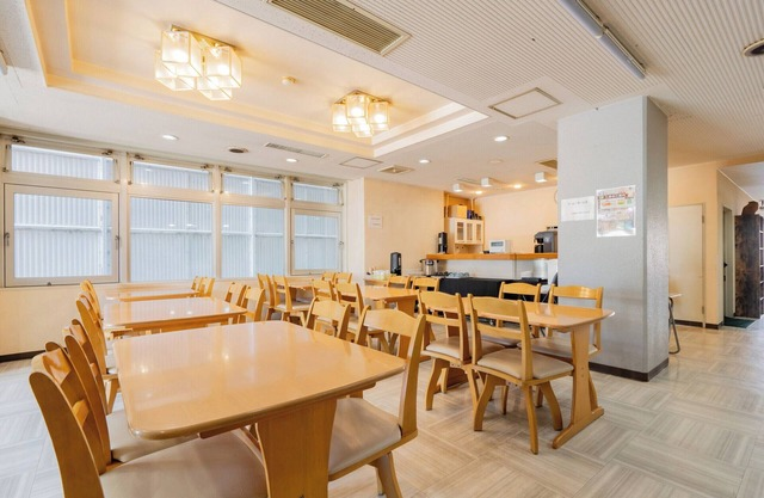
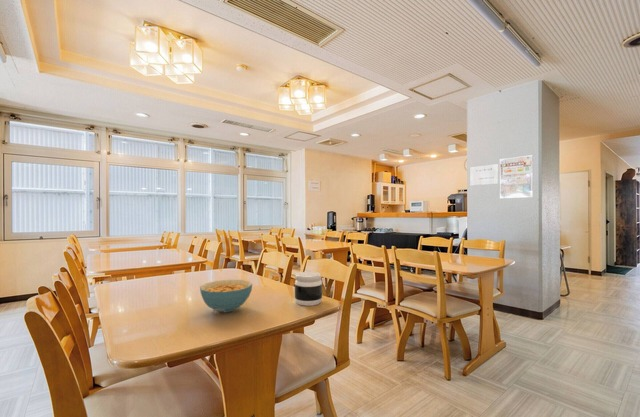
+ jar [294,271,323,307]
+ cereal bowl [199,279,253,313]
